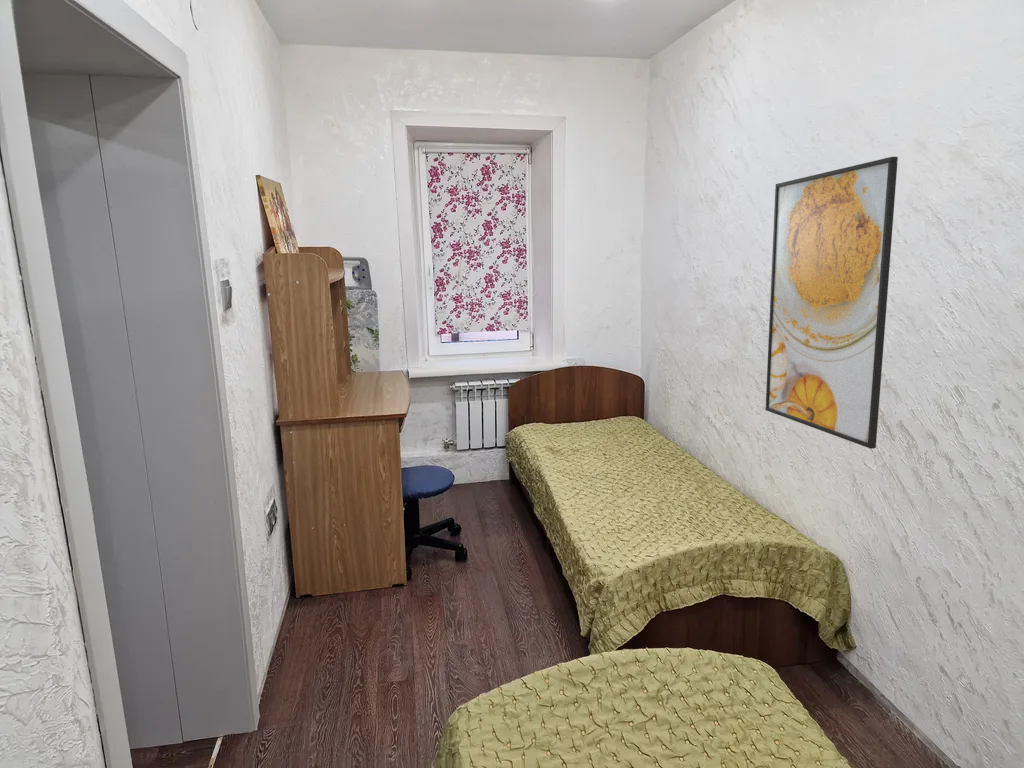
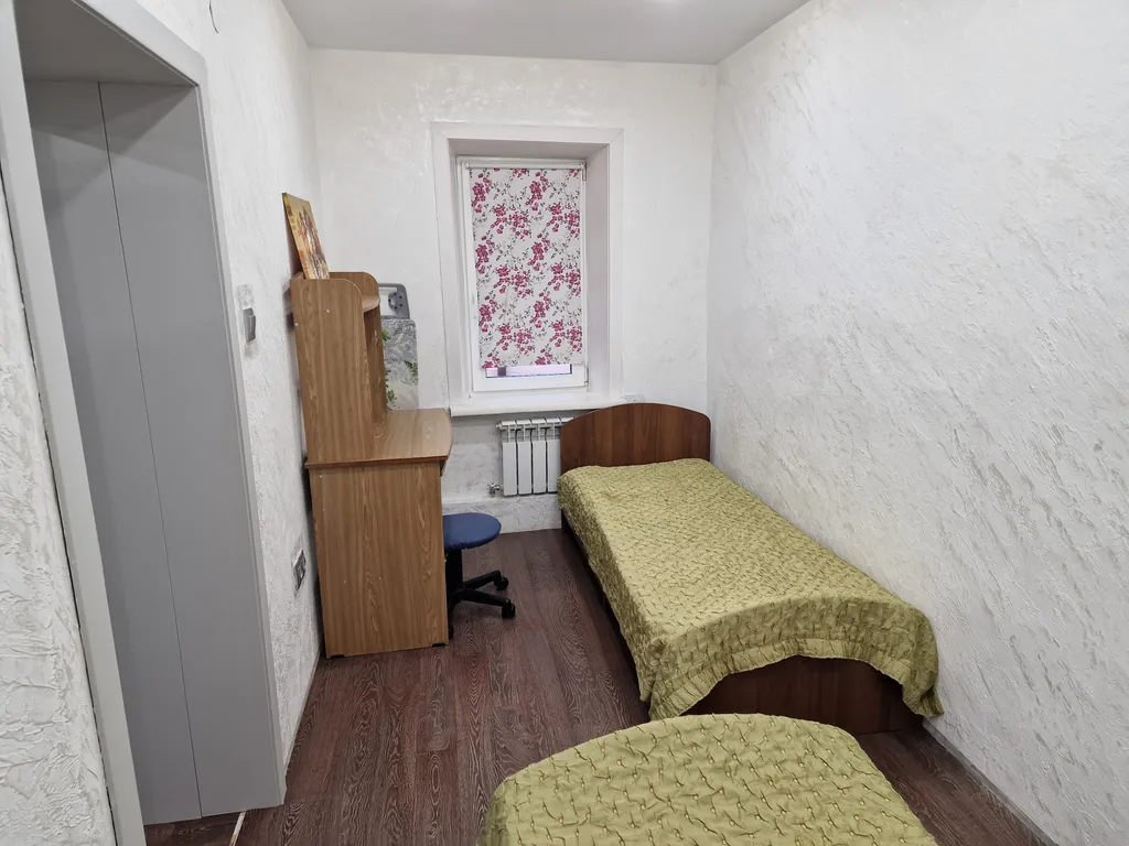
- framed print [765,156,899,449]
